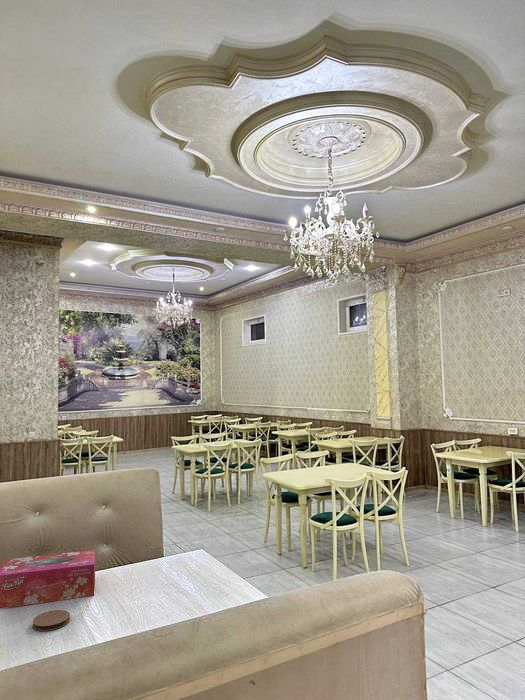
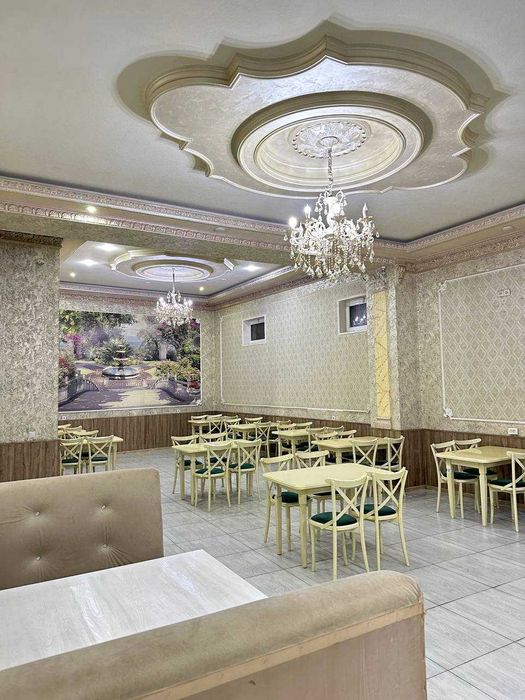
- coaster [32,609,71,632]
- tissue box [0,549,96,609]
